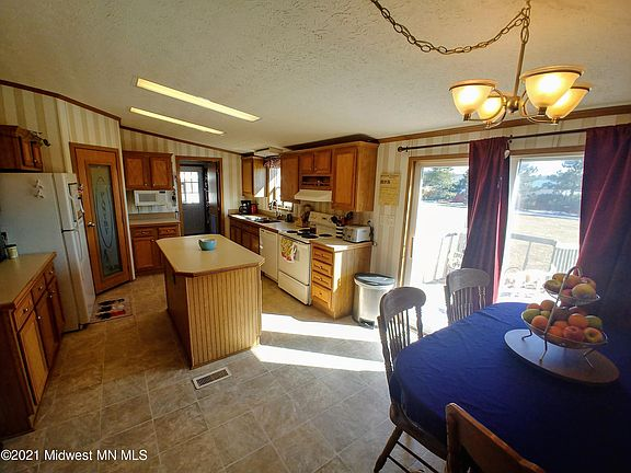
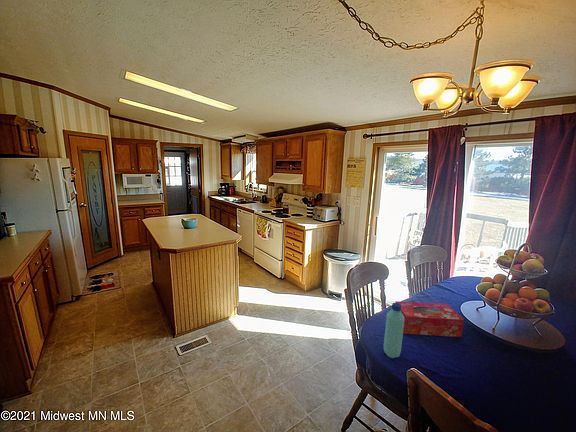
+ water bottle [383,302,404,359]
+ tissue box [394,300,465,338]
